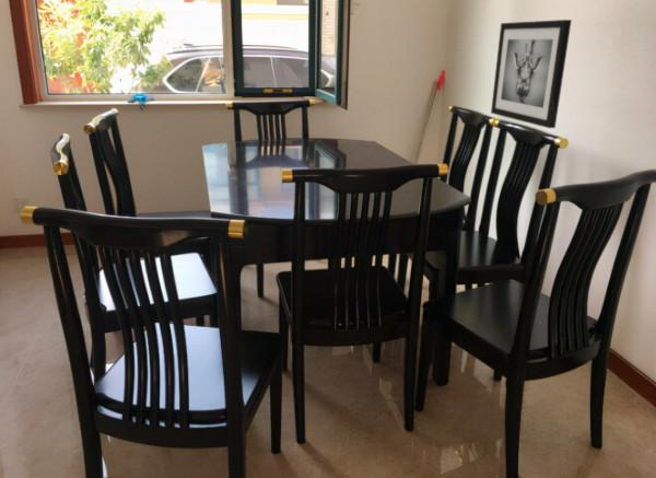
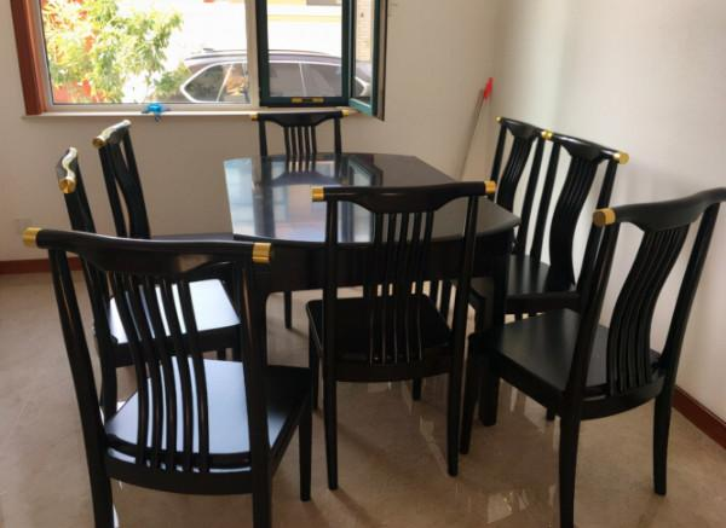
- wall art [490,19,573,129]
